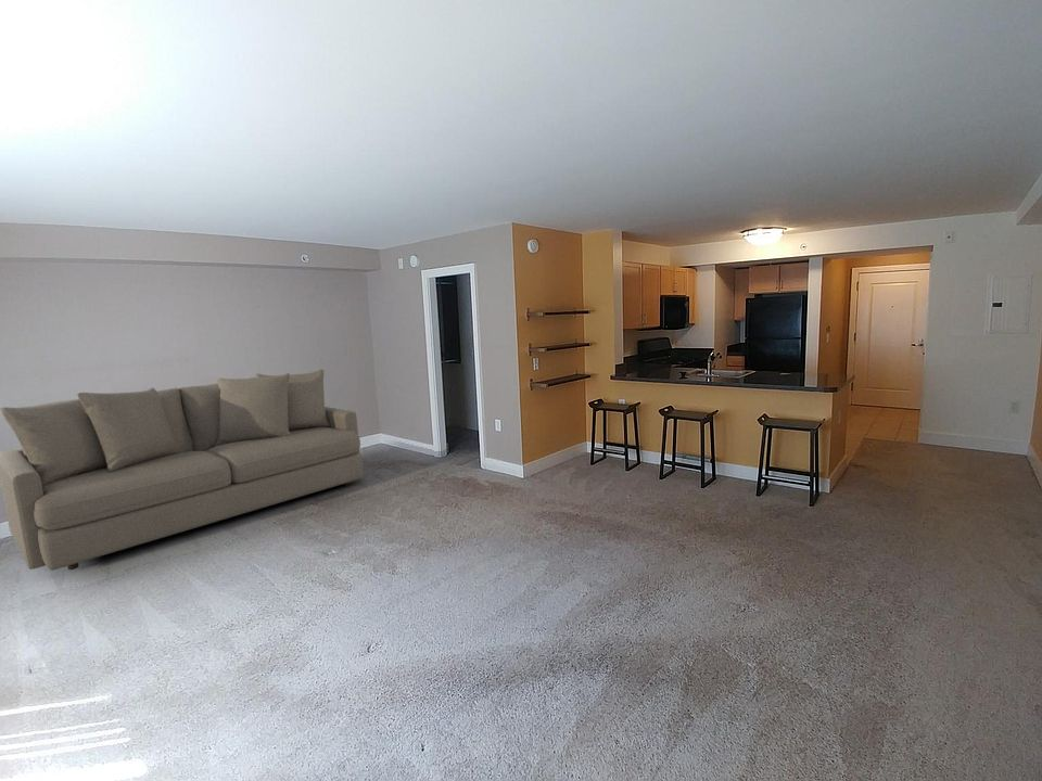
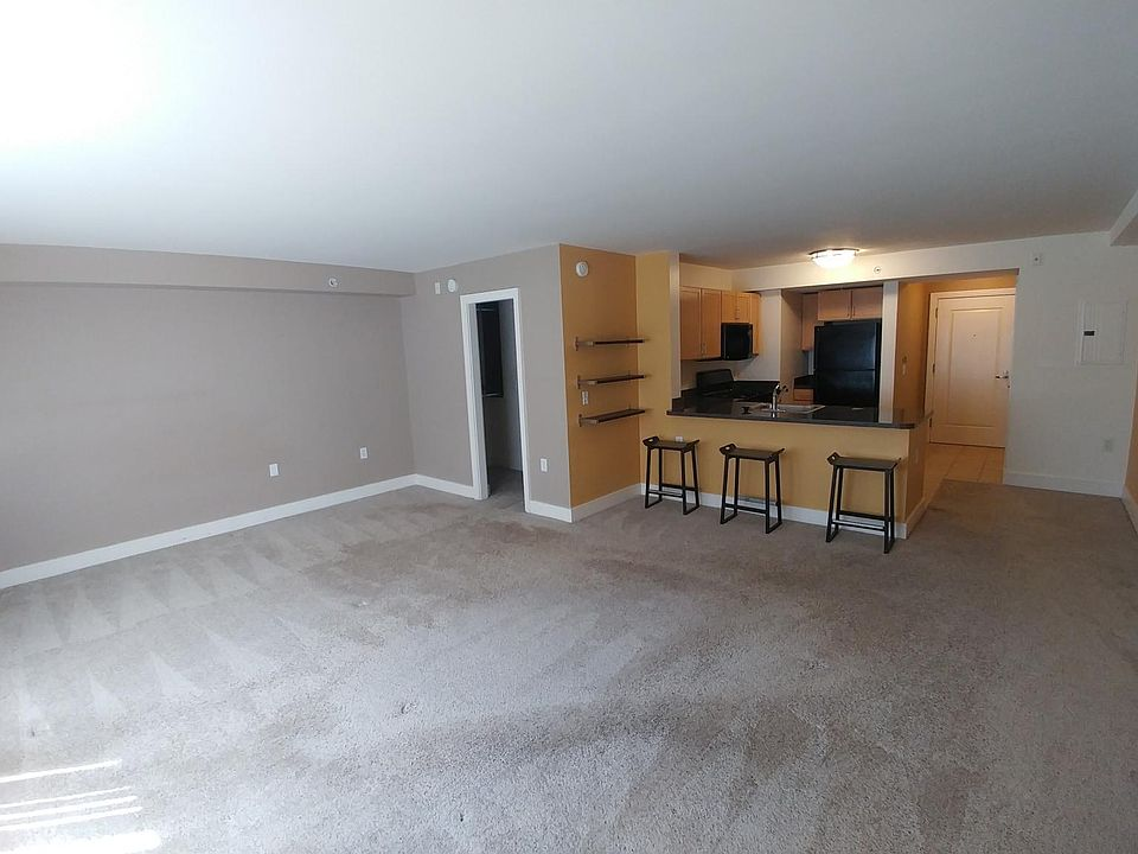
- sofa [0,369,364,572]
